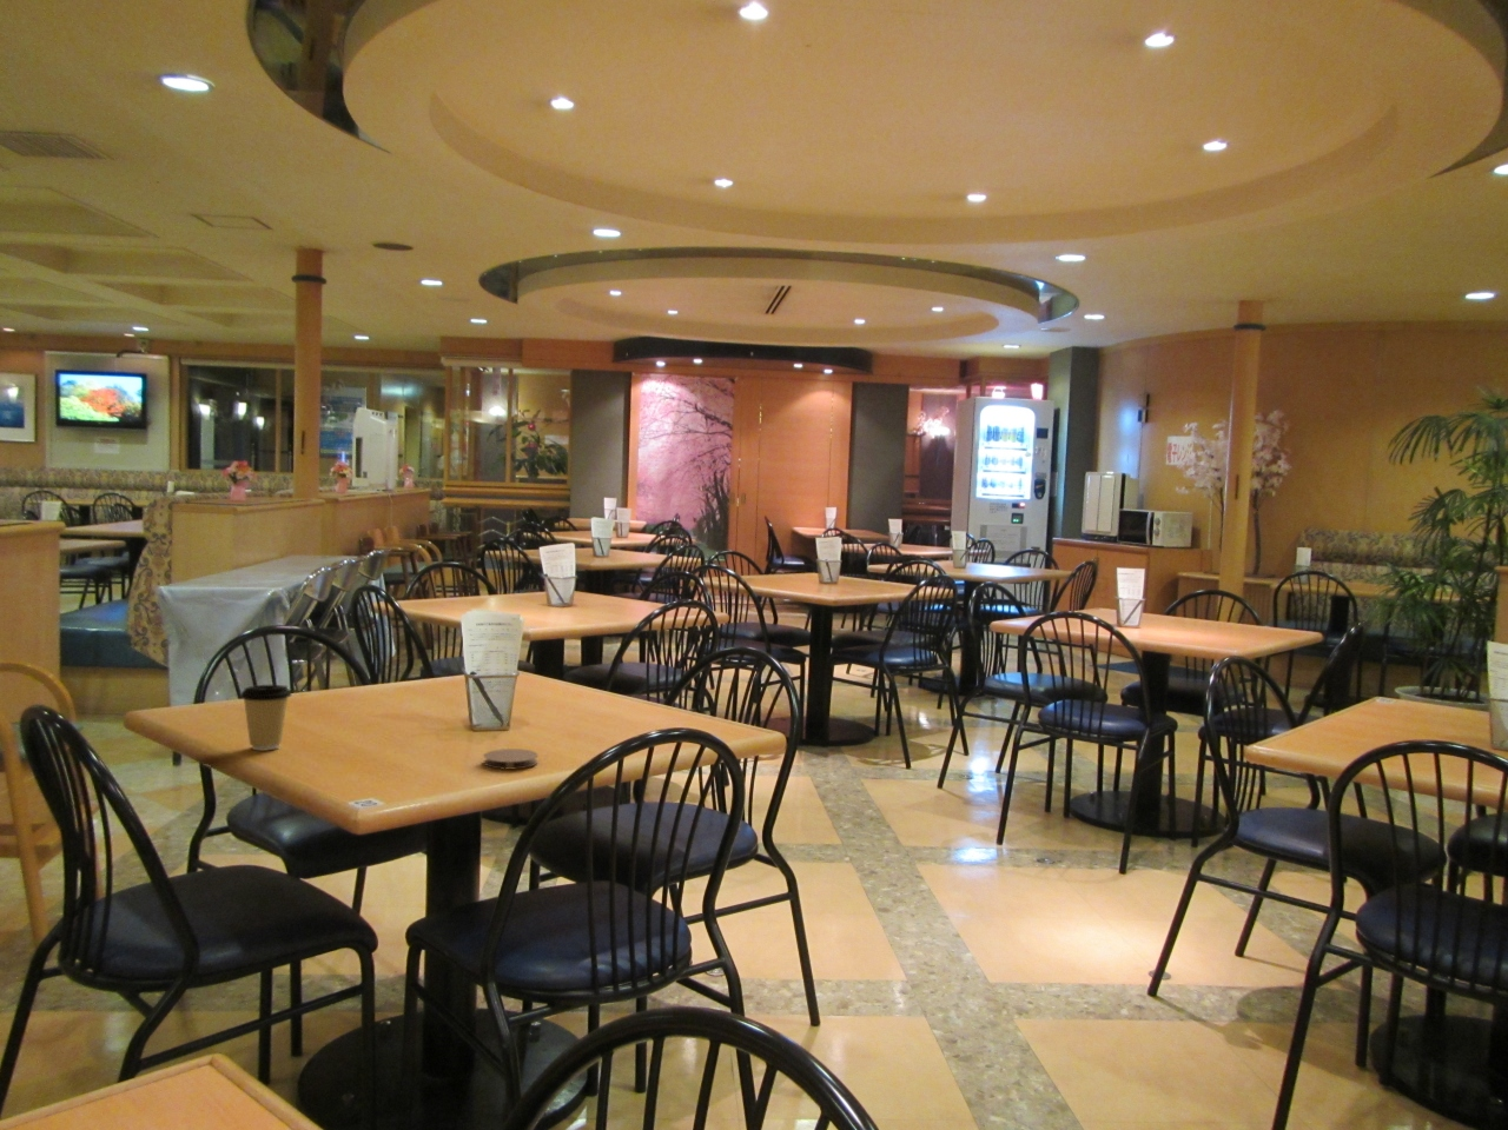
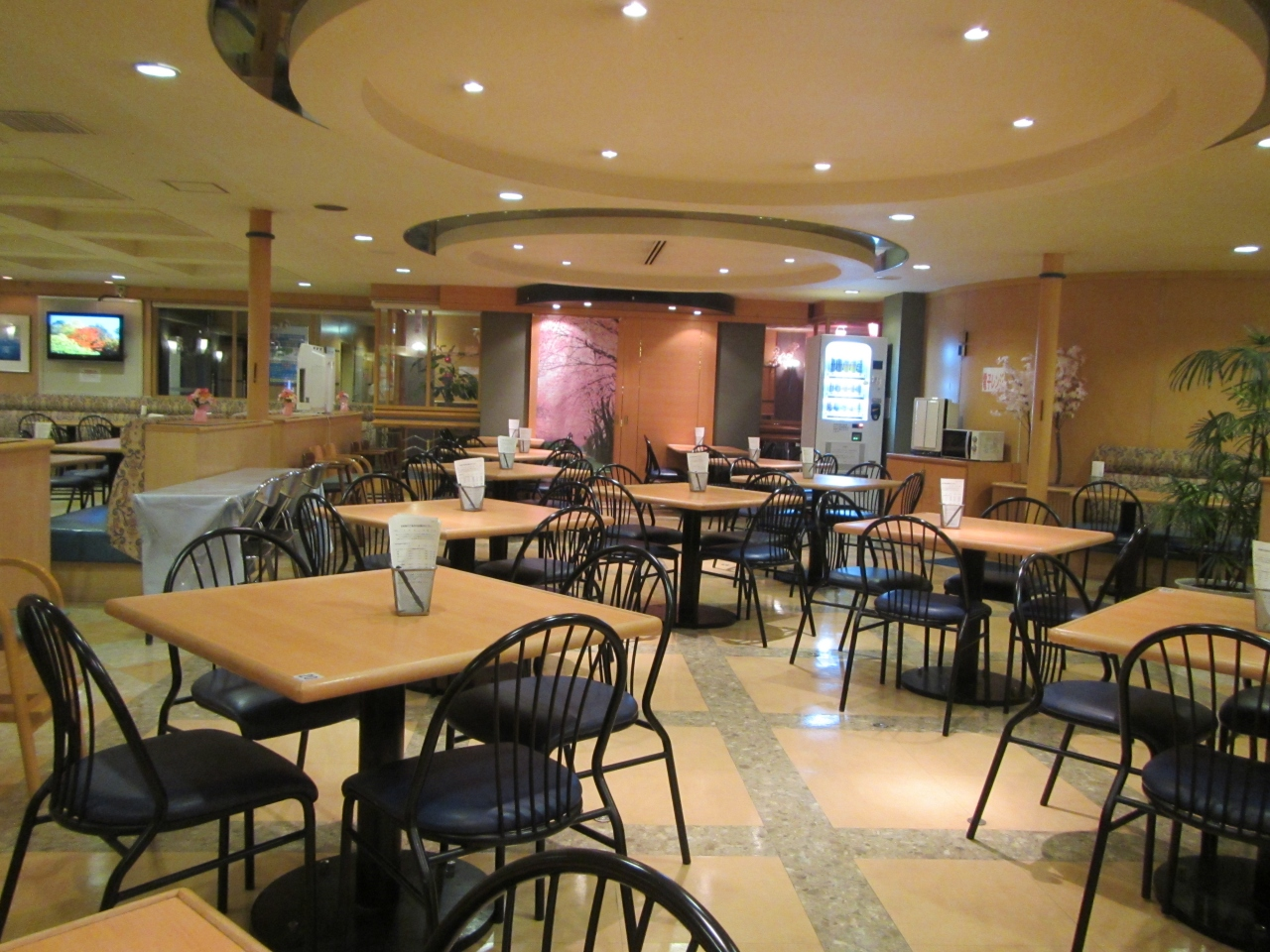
- coffee cup [239,684,292,751]
- coaster [482,748,538,772]
